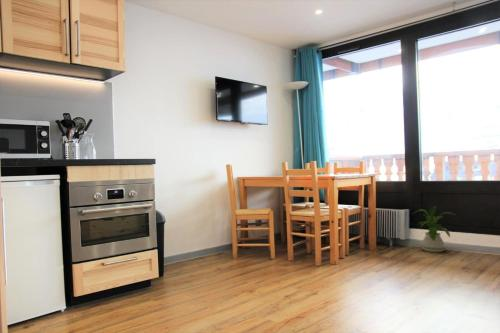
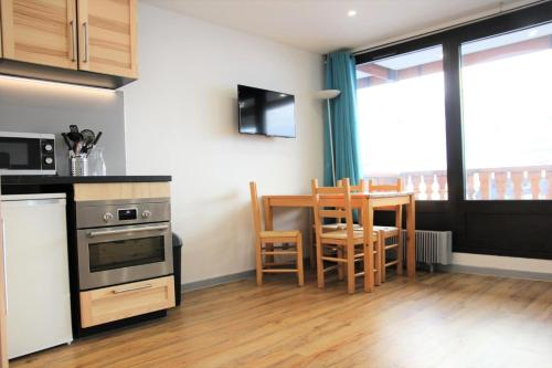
- house plant [412,206,456,253]
